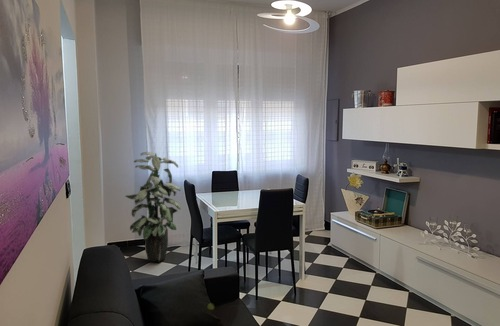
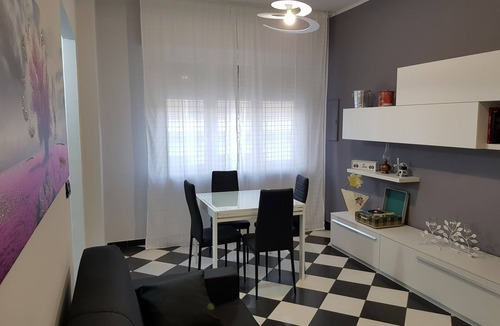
- indoor plant [124,151,182,262]
